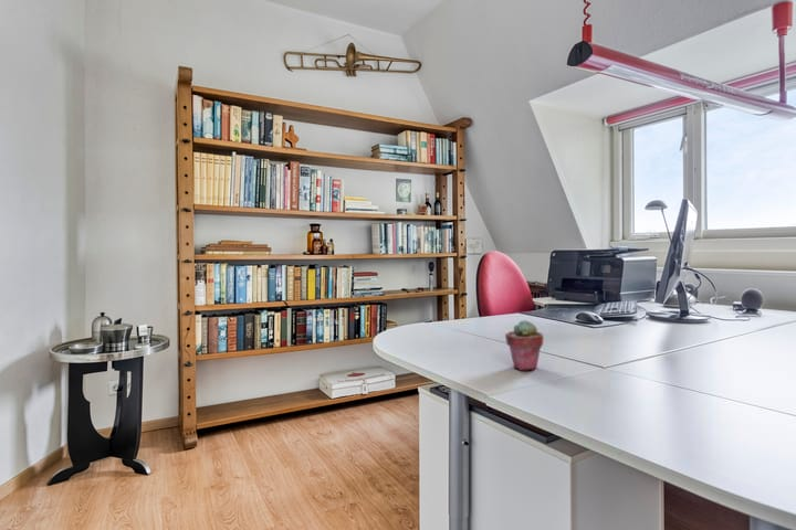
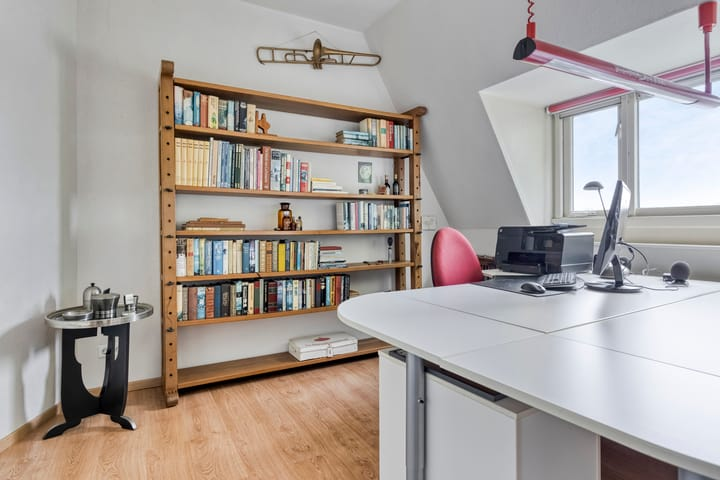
- potted succulent [504,319,544,371]
